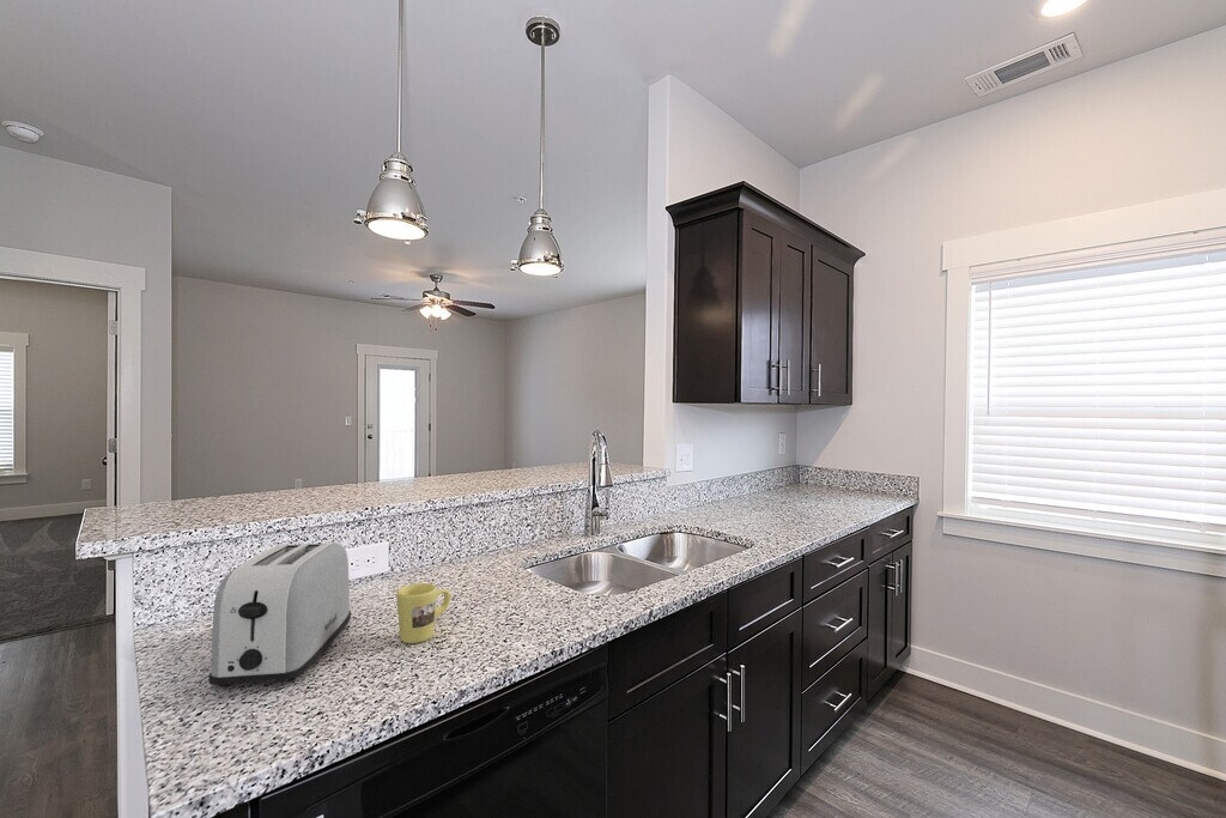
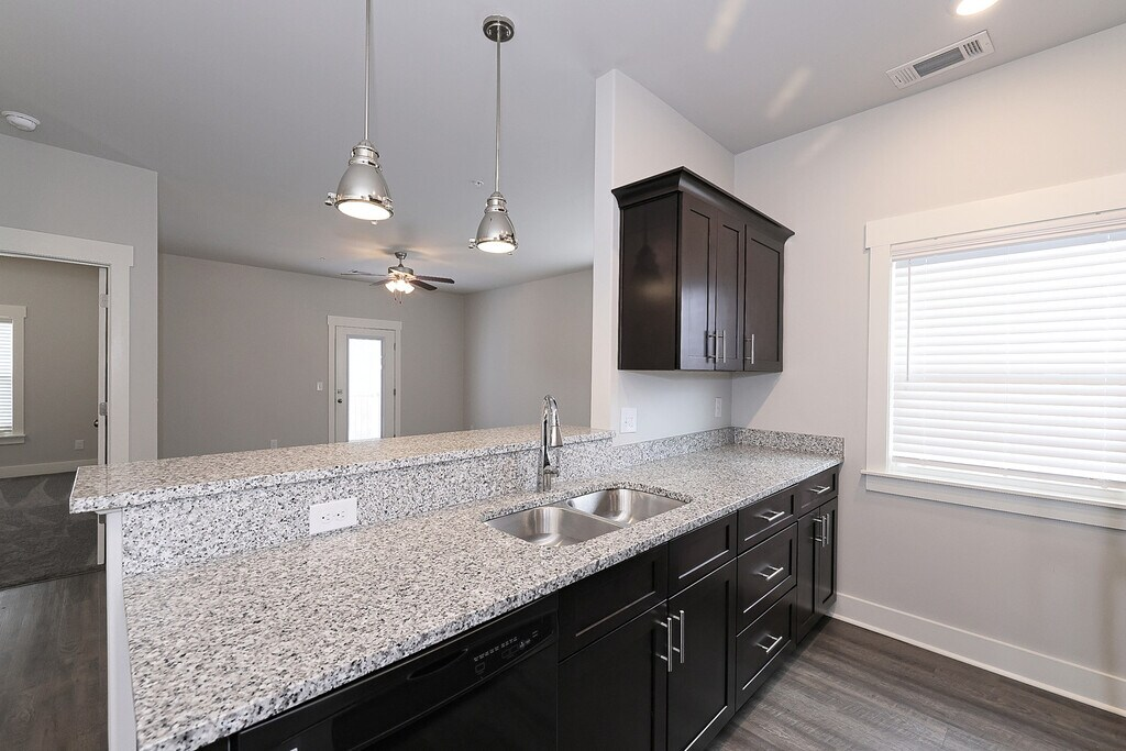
- toaster [207,541,352,687]
- mug [395,582,451,644]
